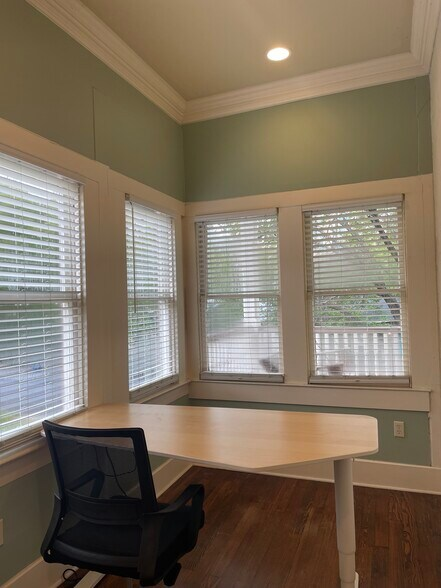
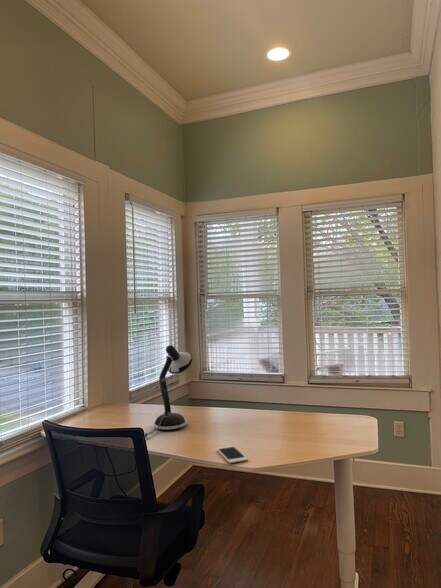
+ cell phone [215,445,249,464]
+ desk lamp [144,344,193,438]
